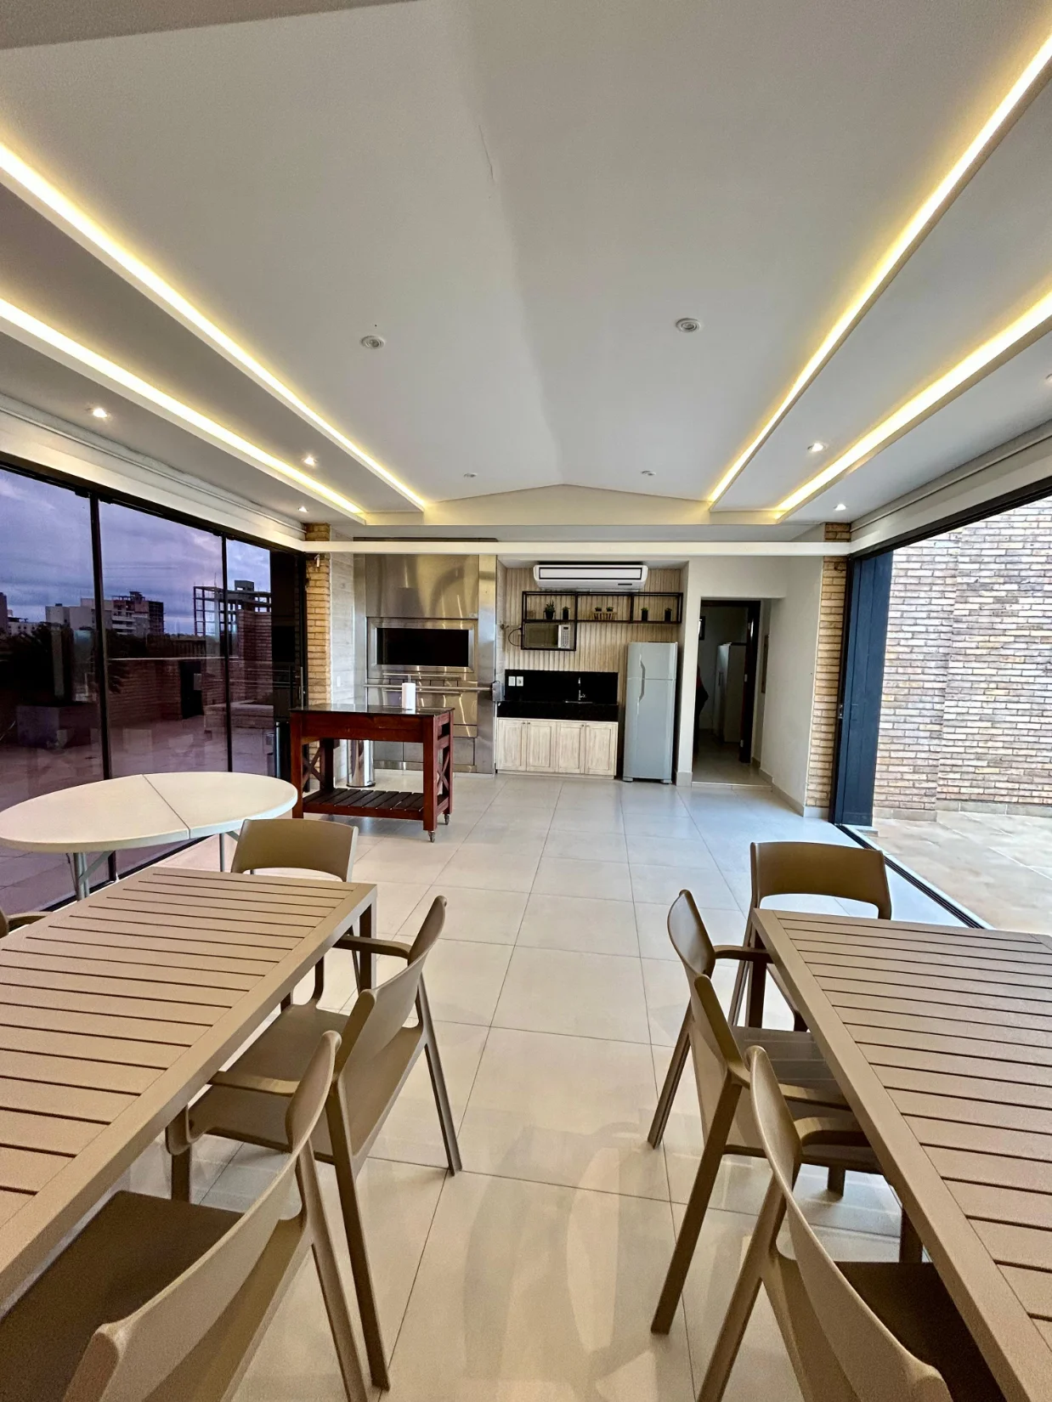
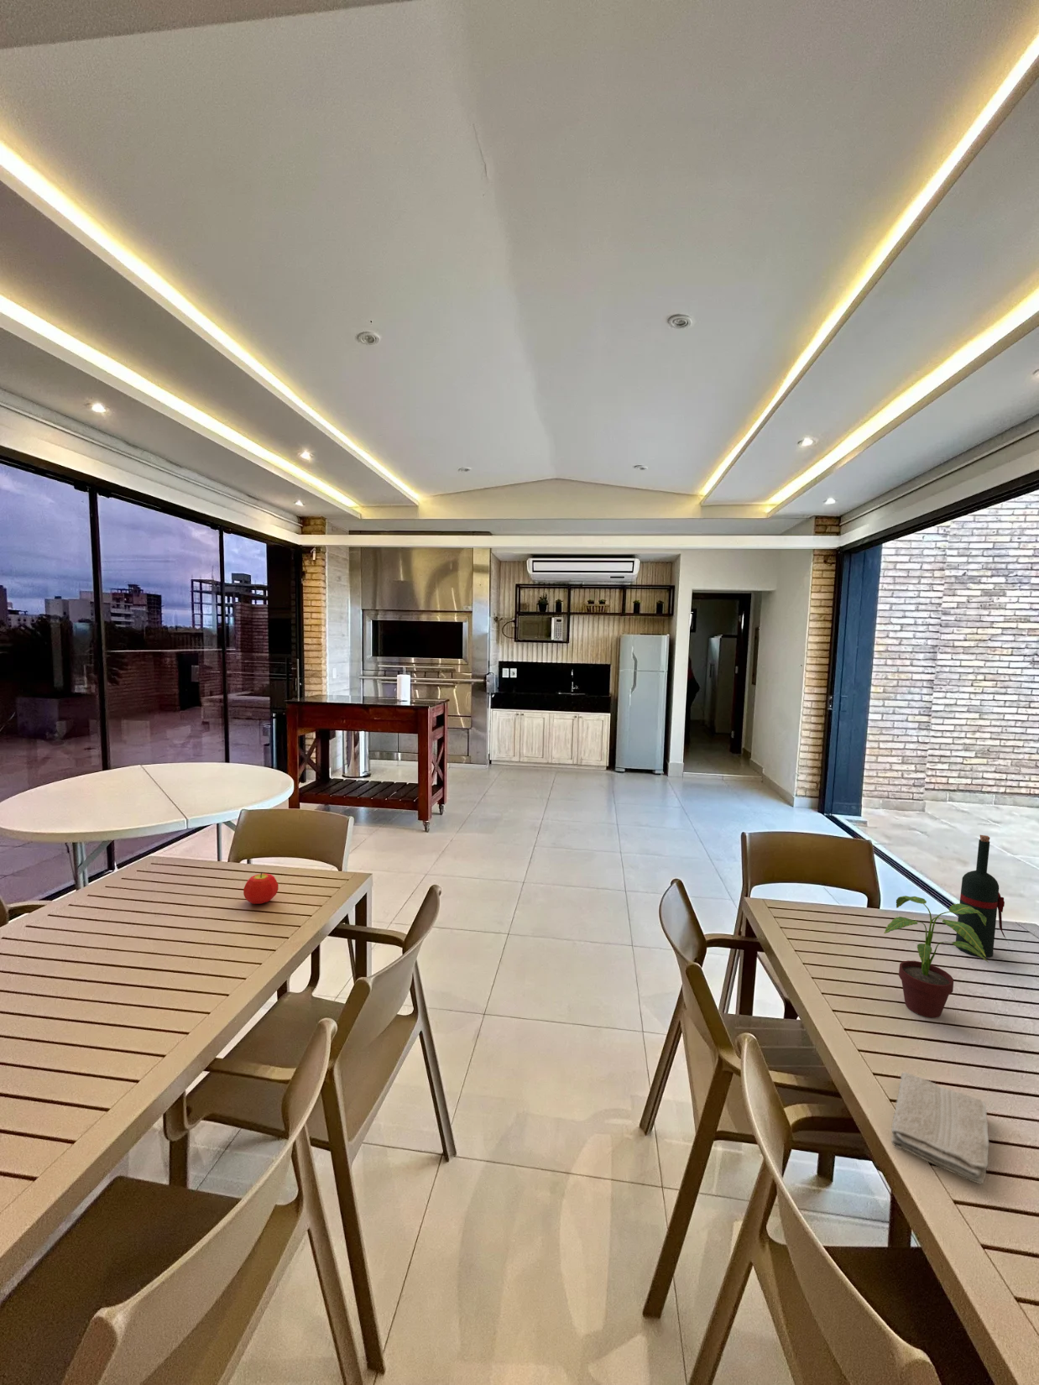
+ wine bottle [955,834,1007,958]
+ potted plant [883,895,989,1019]
+ fruit [242,872,279,905]
+ washcloth [891,1071,990,1184]
